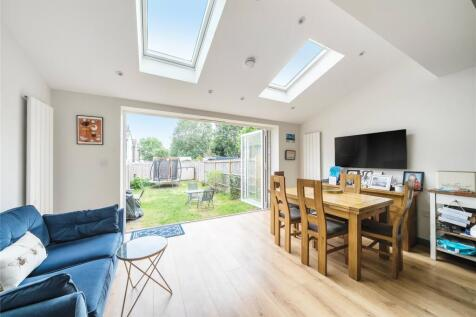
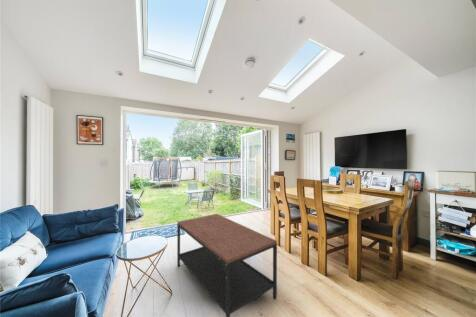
+ coffee table [176,213,278,317]
